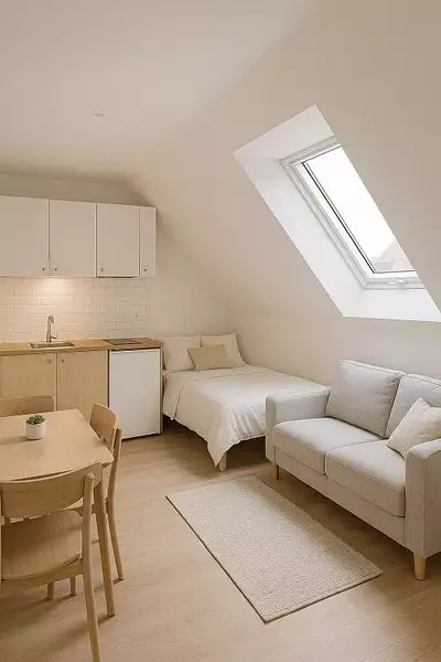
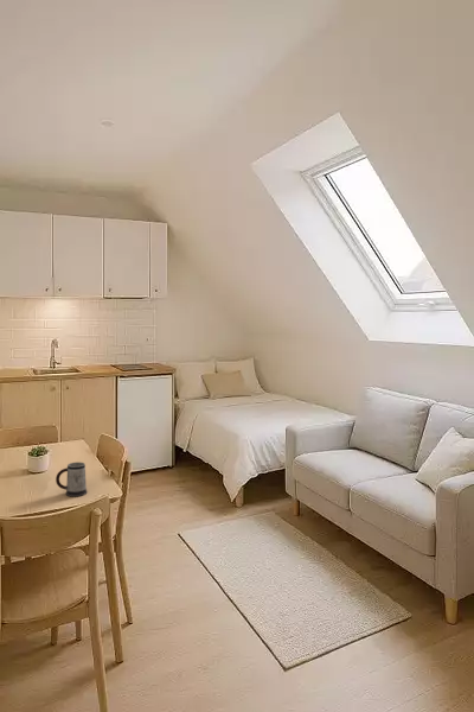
+ mug [55,462,89,497]
